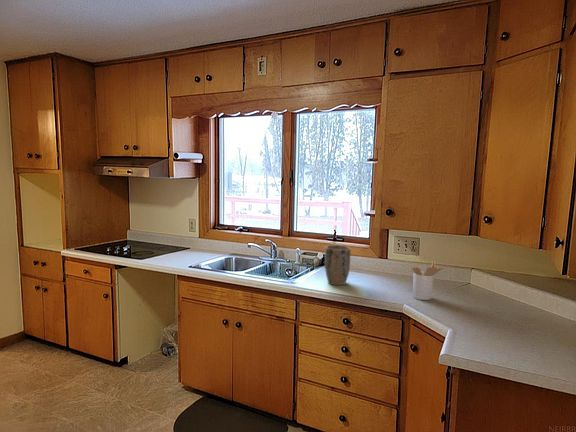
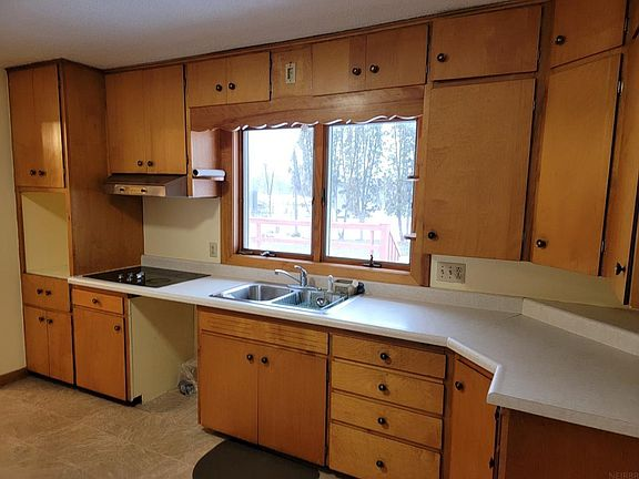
- plant pot [324,244,351,286]
- utensil holder [411,260,443,301]
